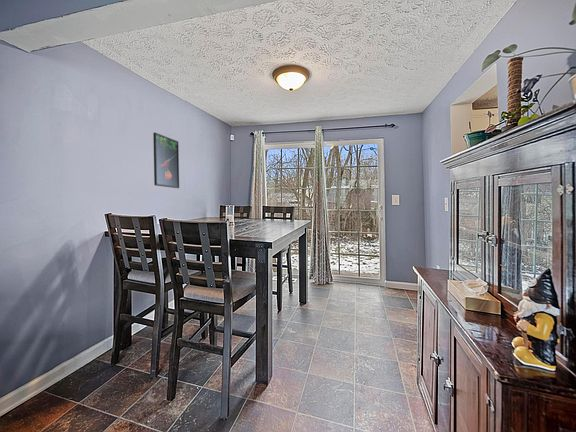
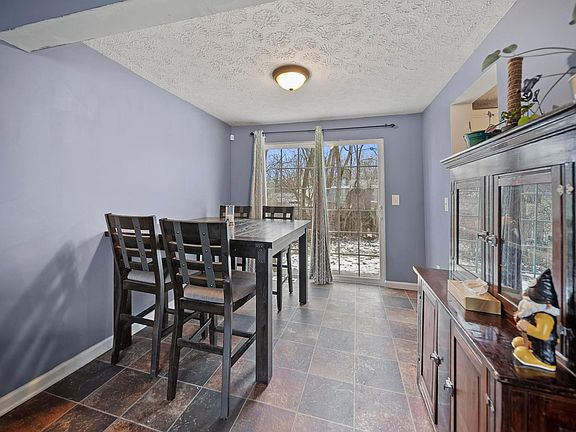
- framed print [152,132,180,189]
